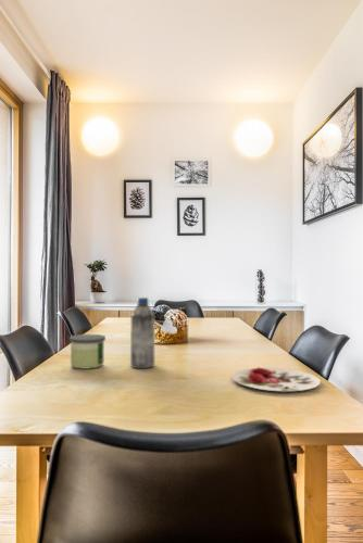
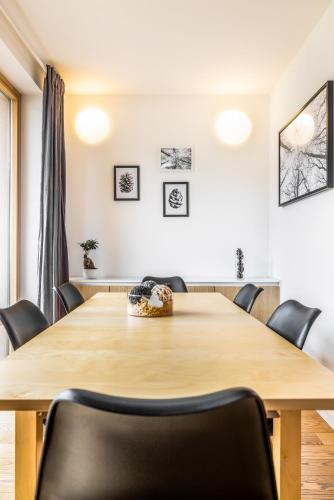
- water bottle [129,296,155,369]
- candle [68,333,107,370]
- plate [231,367,322,393]
